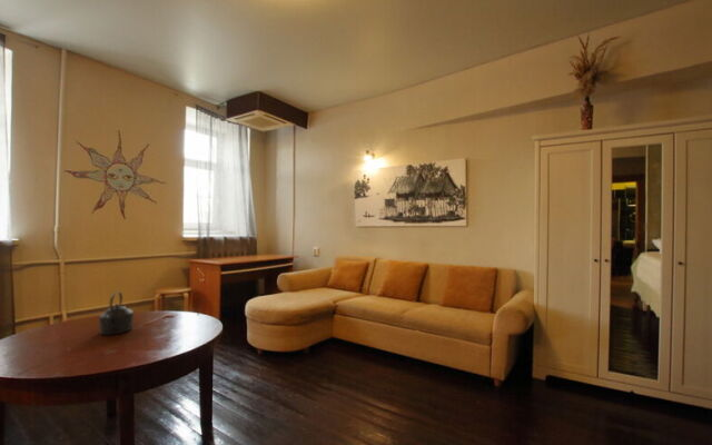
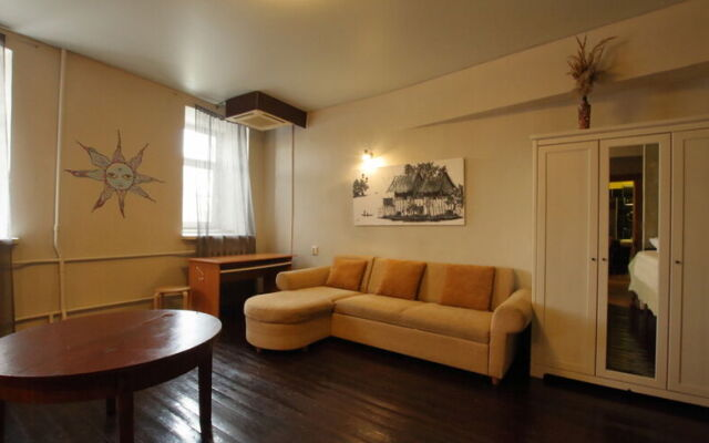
- kettle [98,290,135,336]
